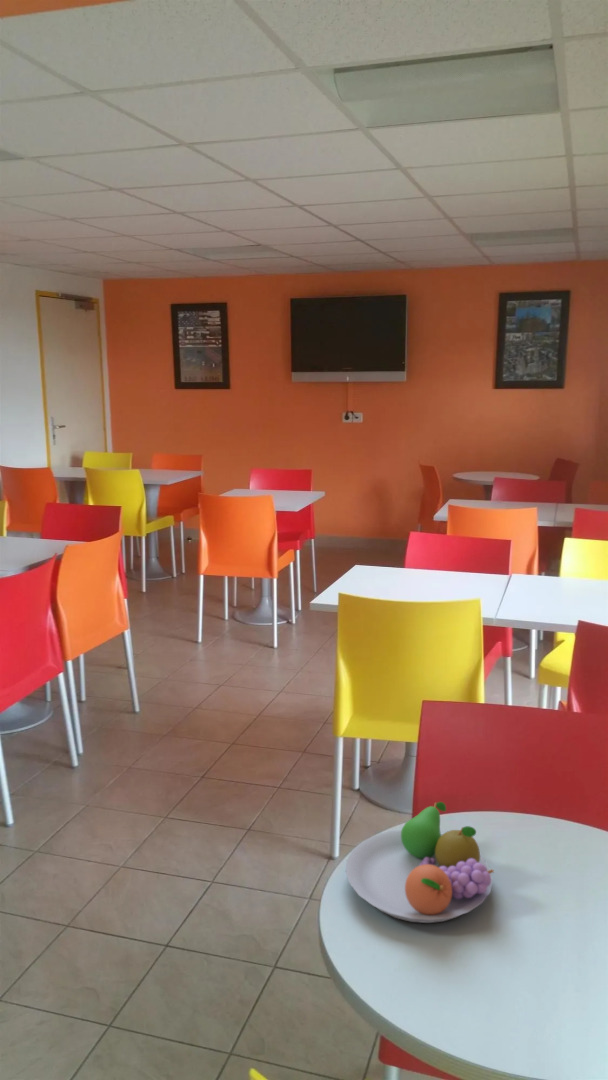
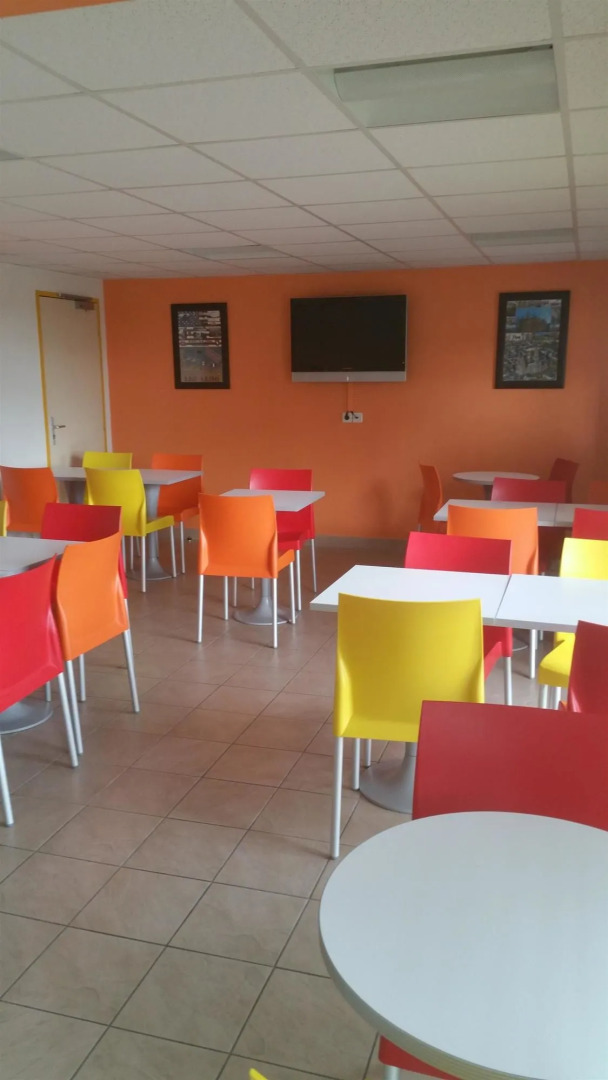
- fruit bowl [345,801,495,924]
